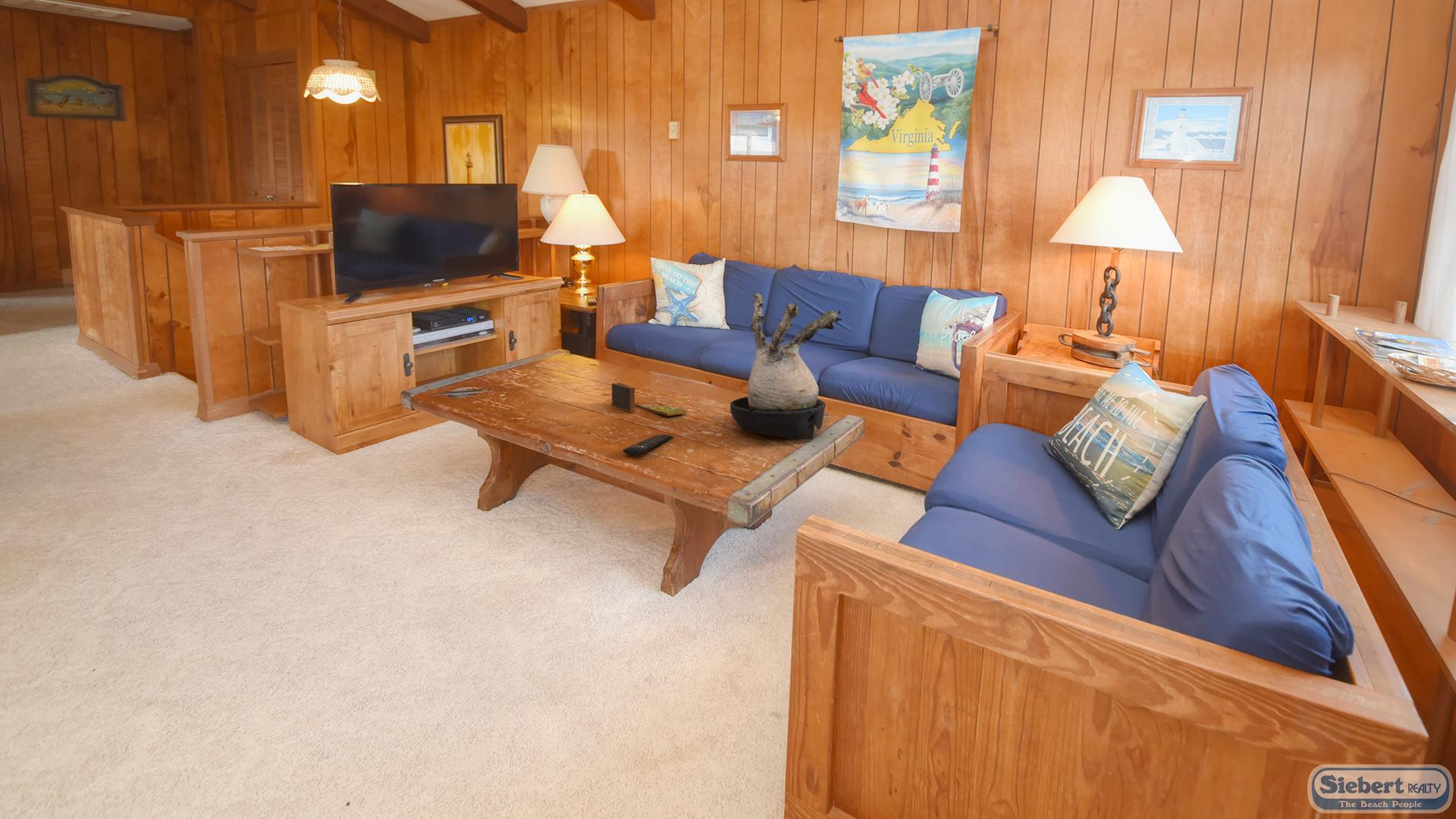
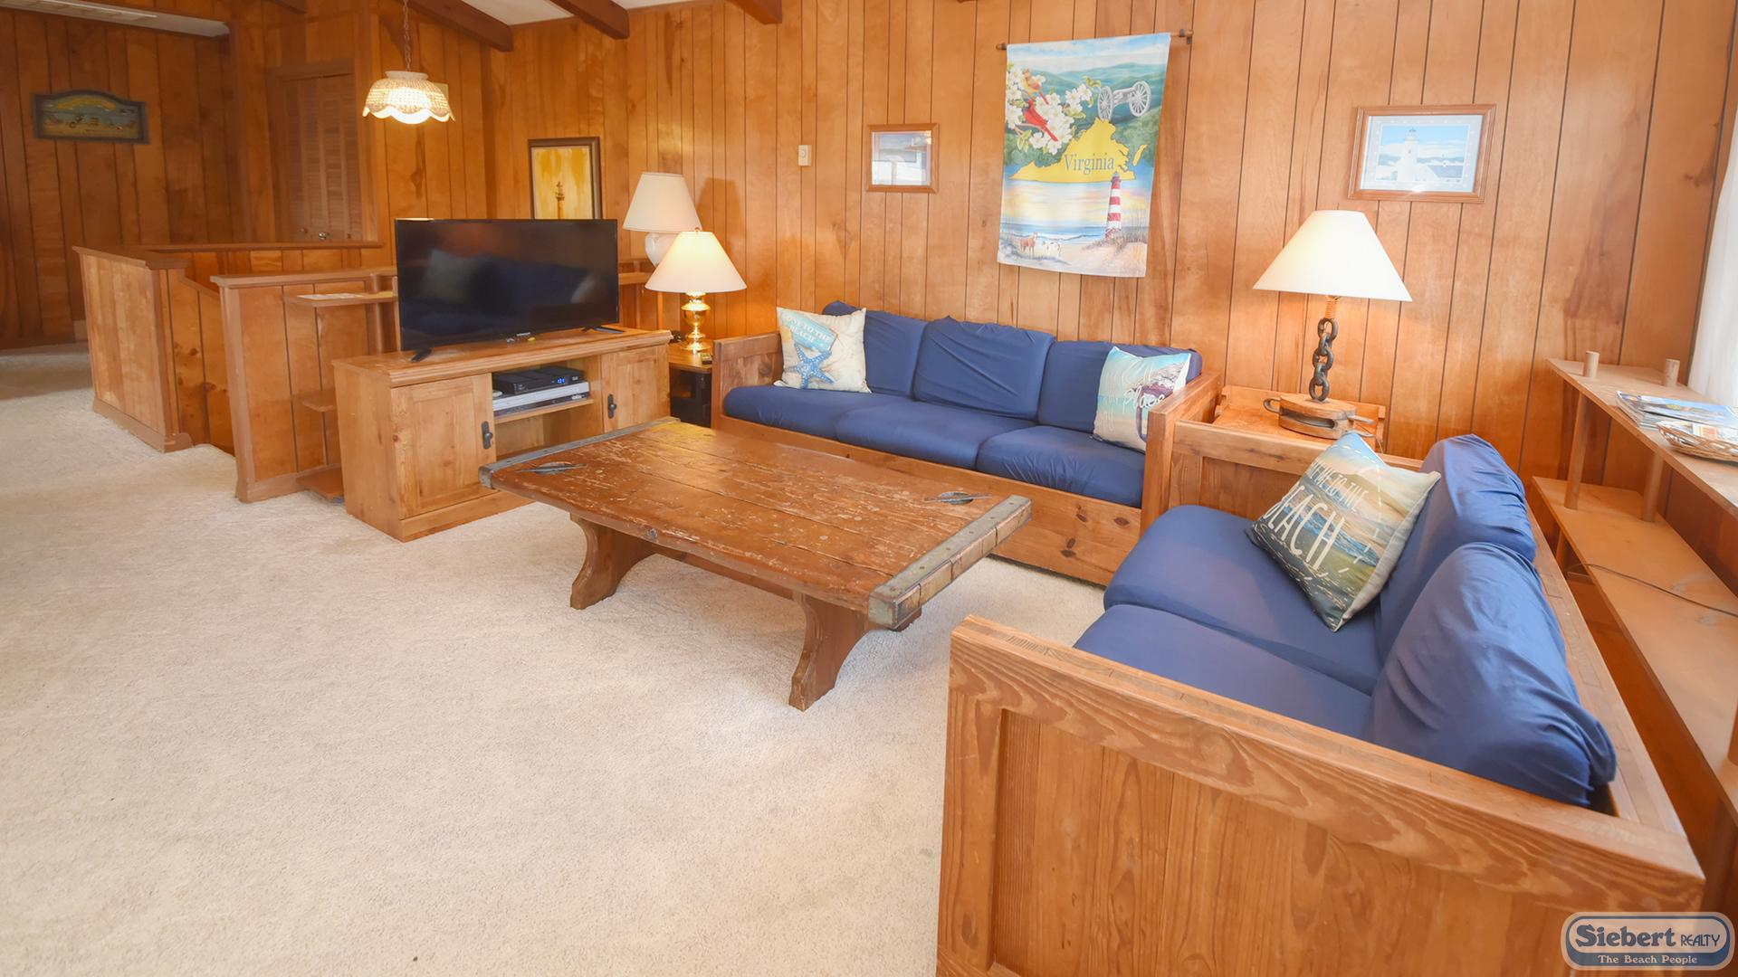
- remote control [623,434,674,456]
- board game [611,382,688,416]
- plant [730,293,843,441]
